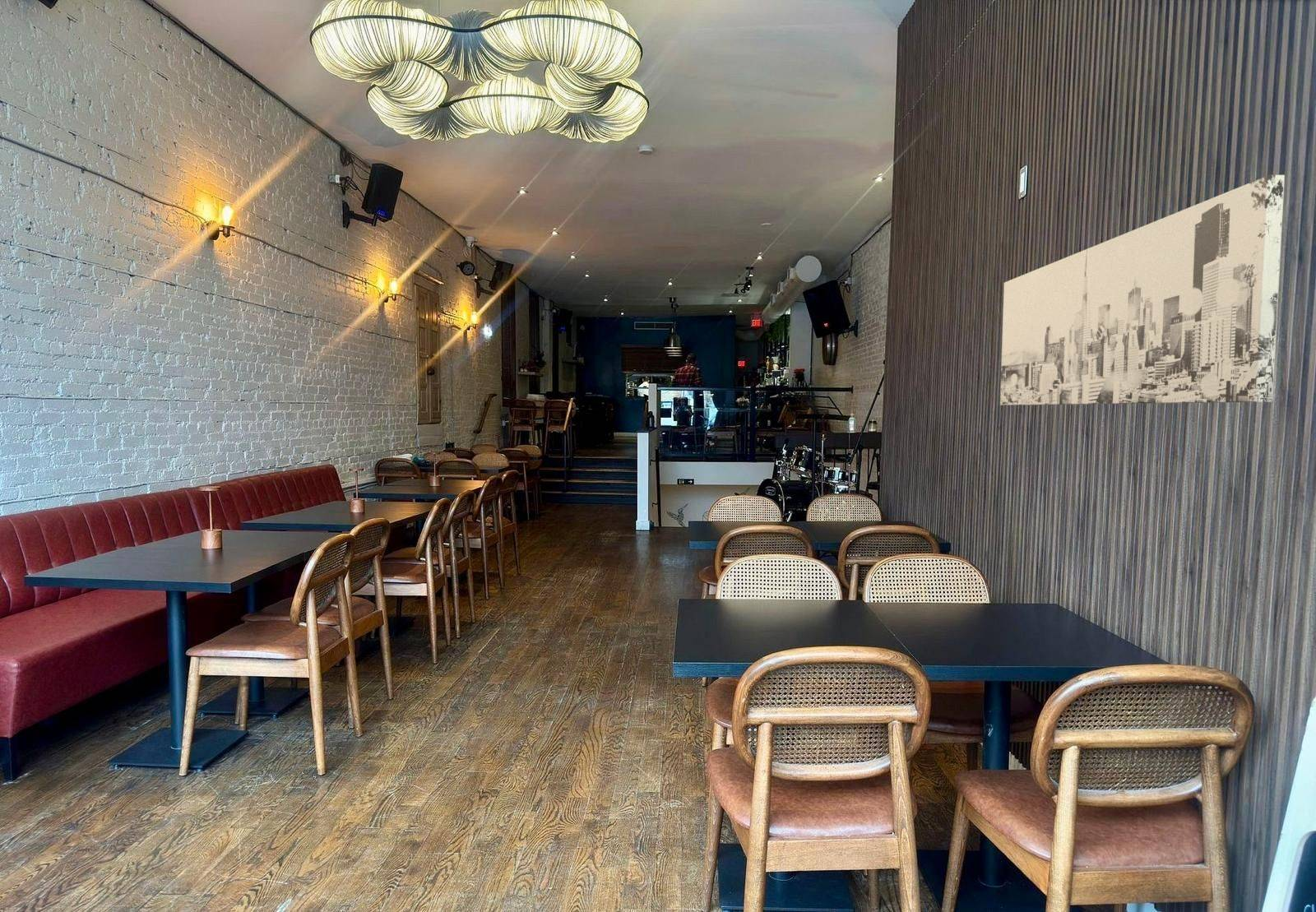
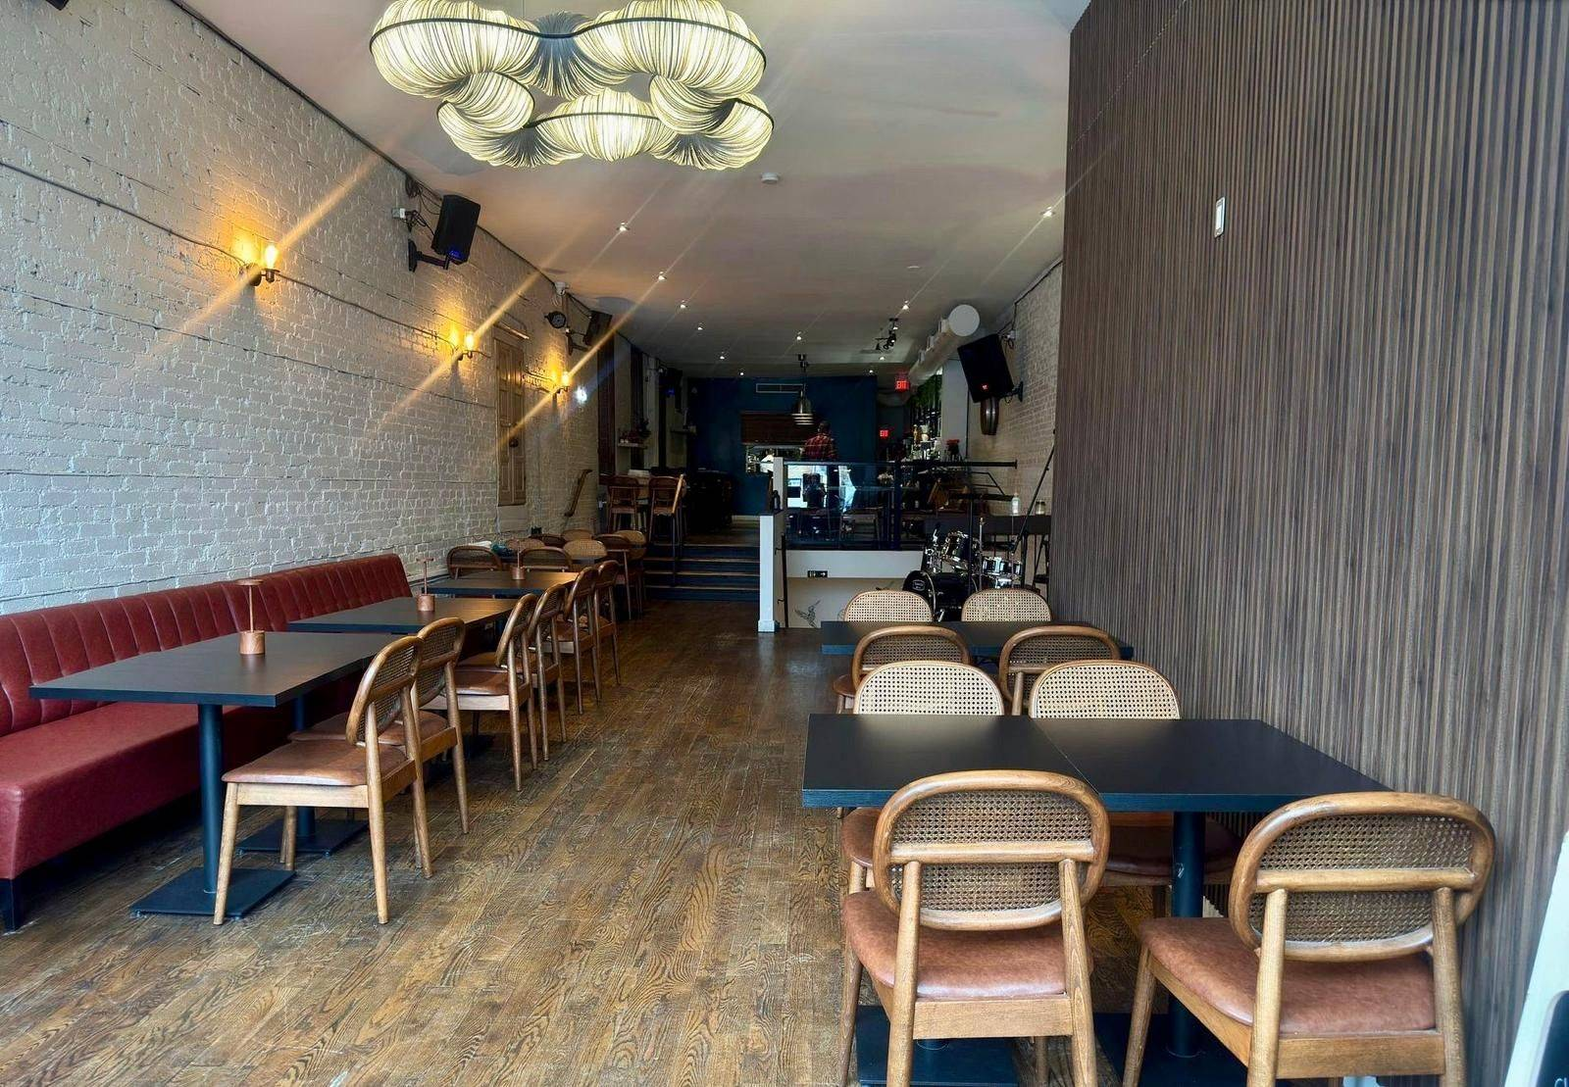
- wall art [999,174,1286,406]
